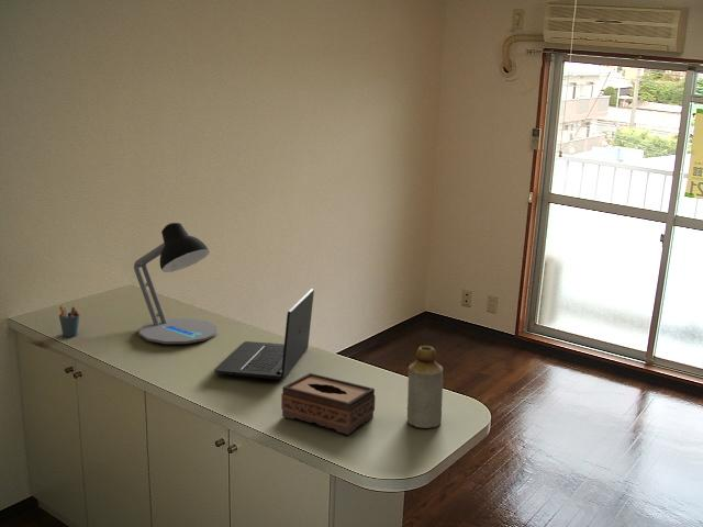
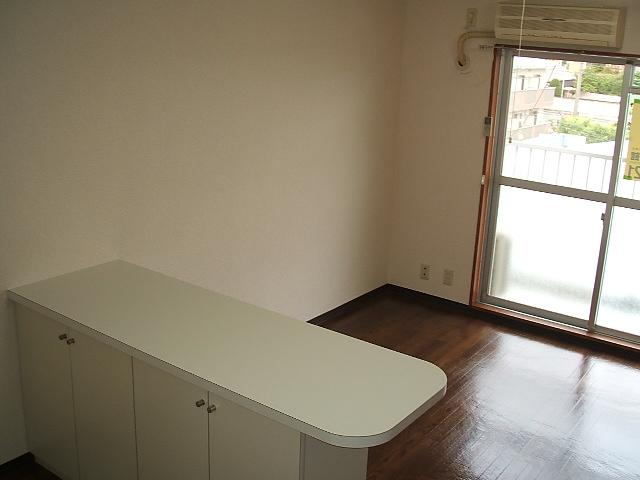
- pen holder [58,305,81,338]
- bottle [406,345,444,429]
- laptop [213,288,315,381]
- tissue box [280,372,377,436]
- desk lamp [133,222,219,345]
